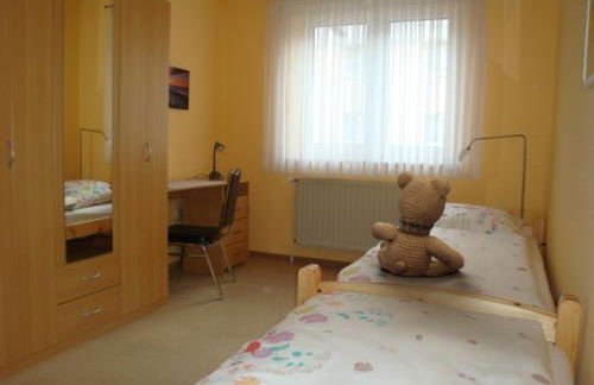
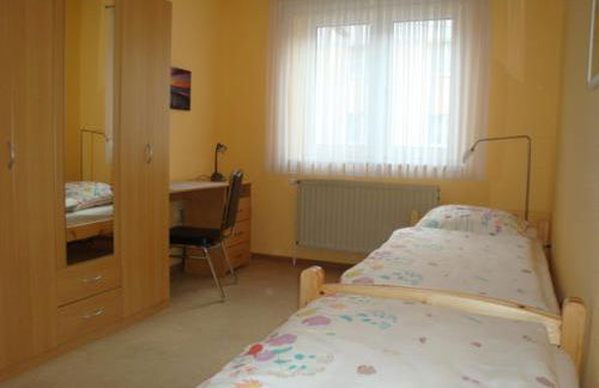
- teddy bear [371,170,466,278]
